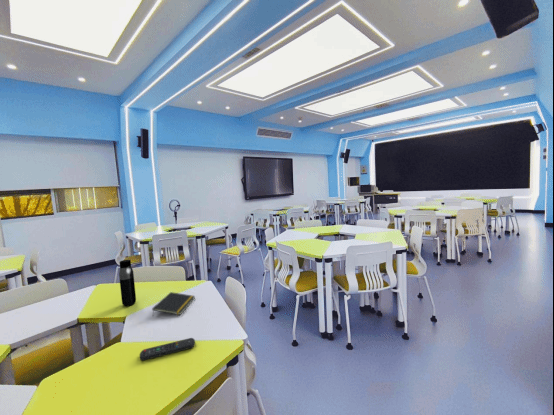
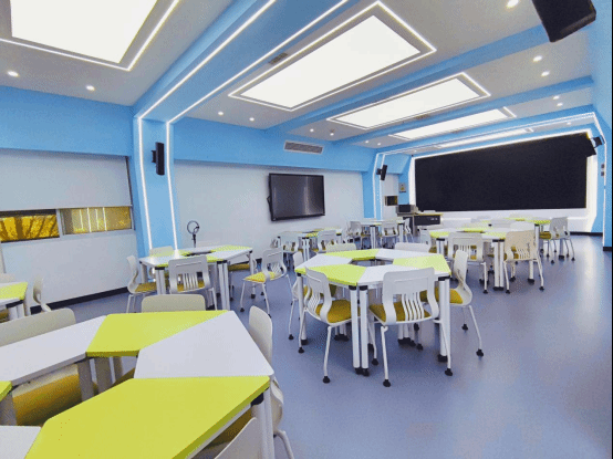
- water bottle [118,259,137,307]
- remote control [139,337,196,362]
- notepad [151,291,196,316]
